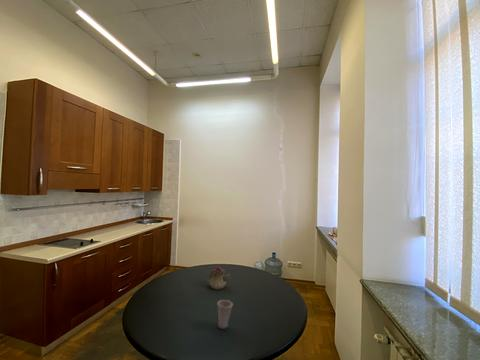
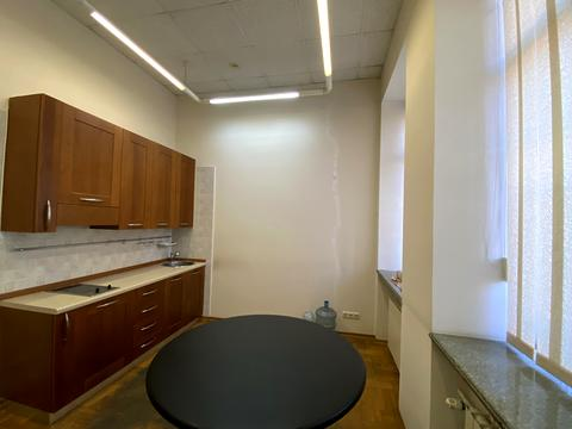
- cup [216,299,234,330]
- teapot [203,264,231,290]
